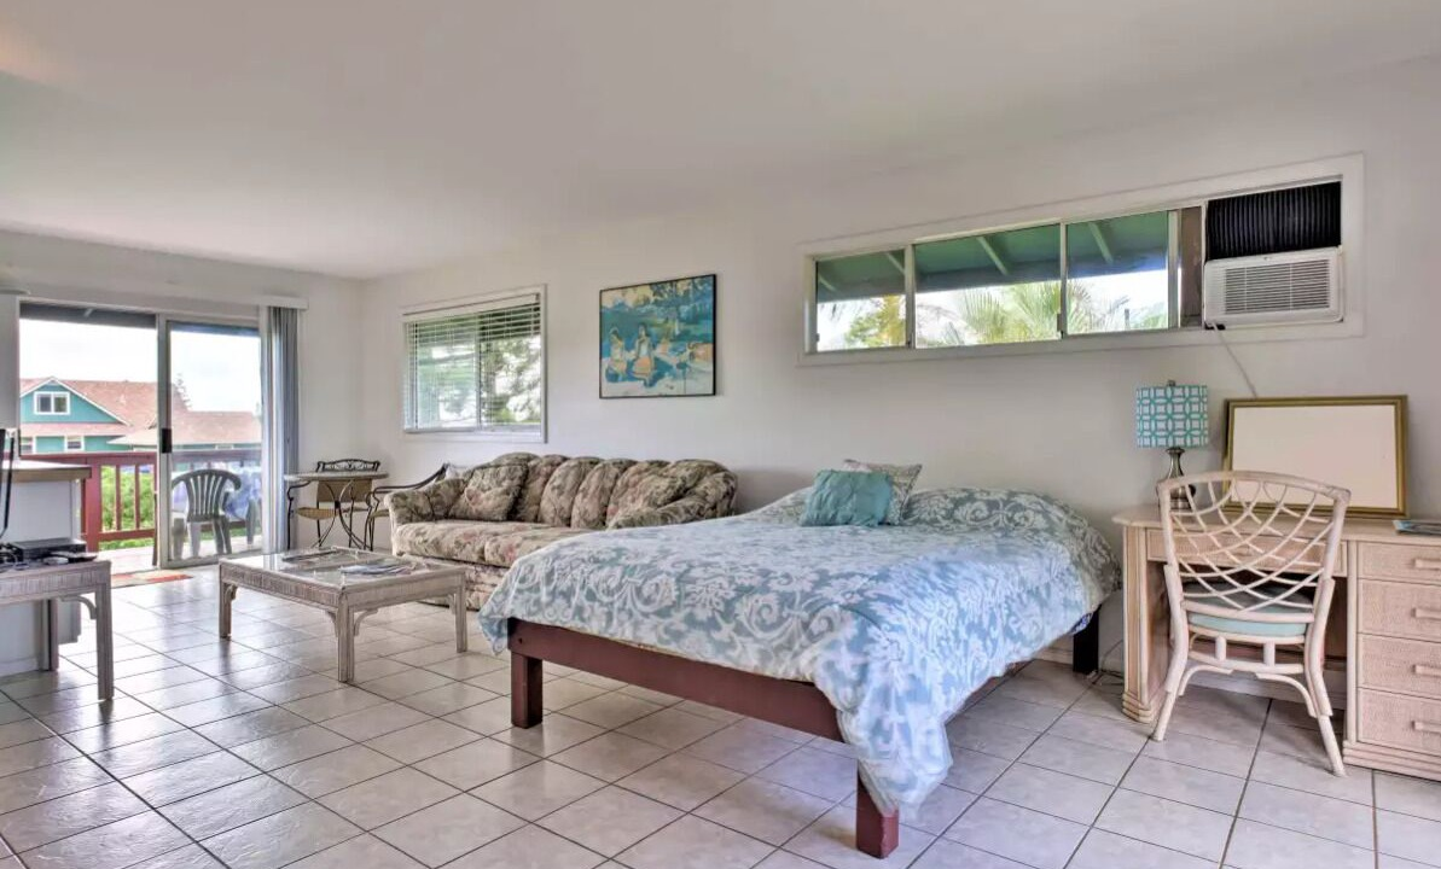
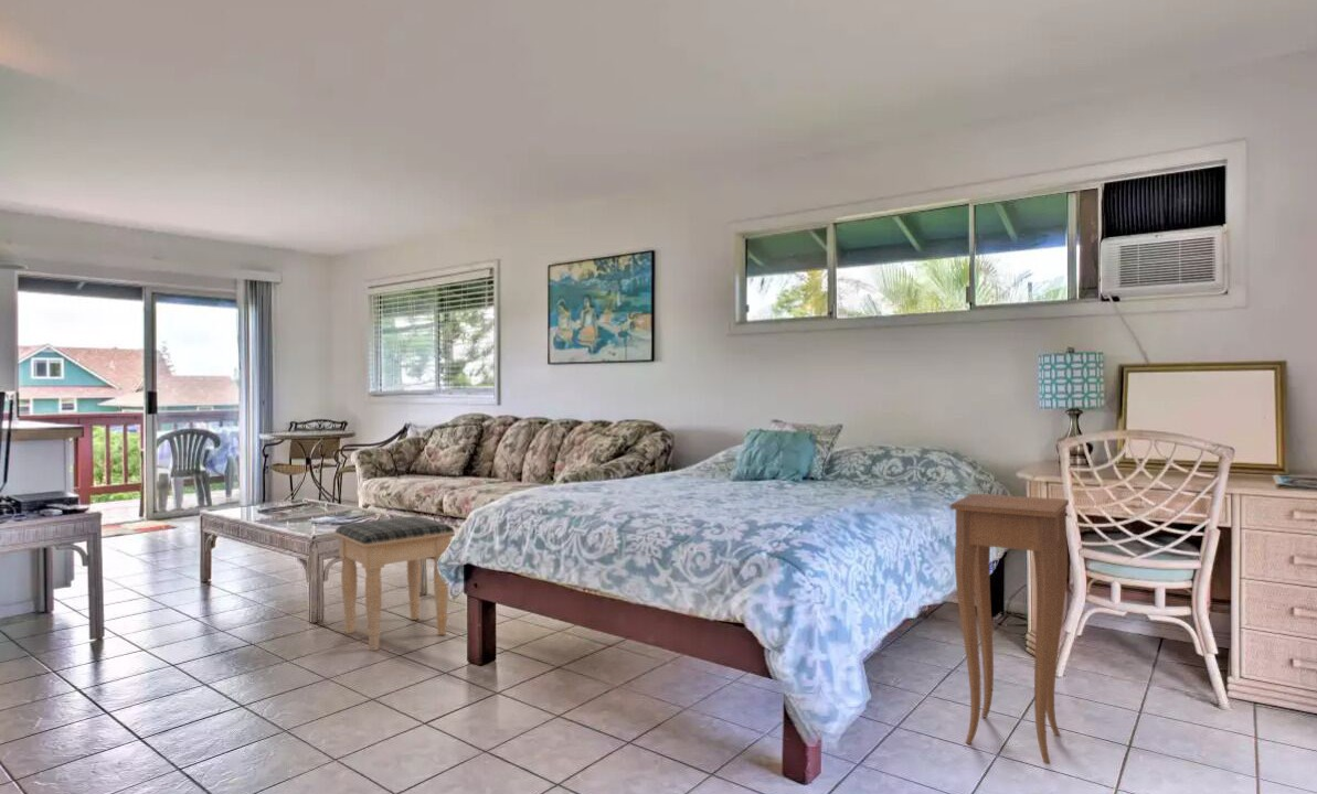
+ side table [949,492,1070,764]
+ footstool [333,515,456,652]
